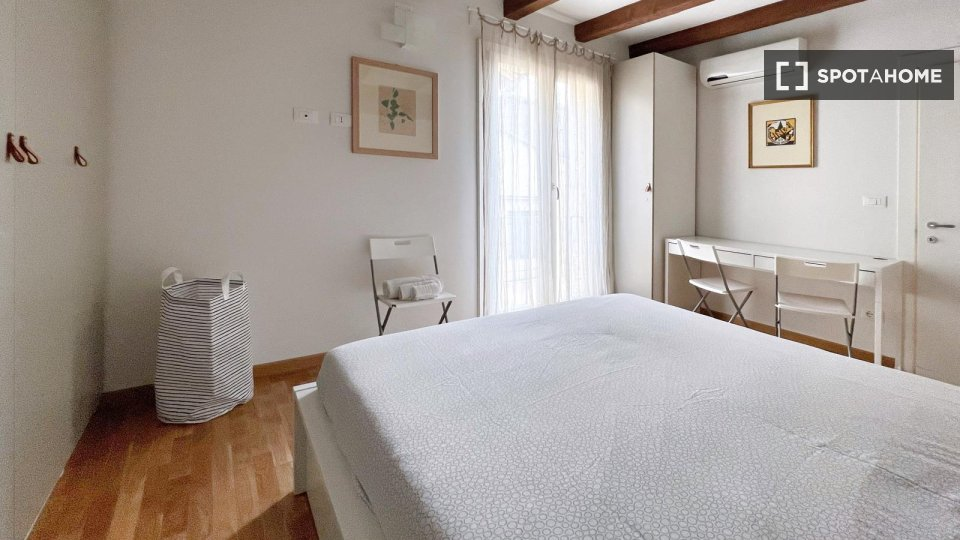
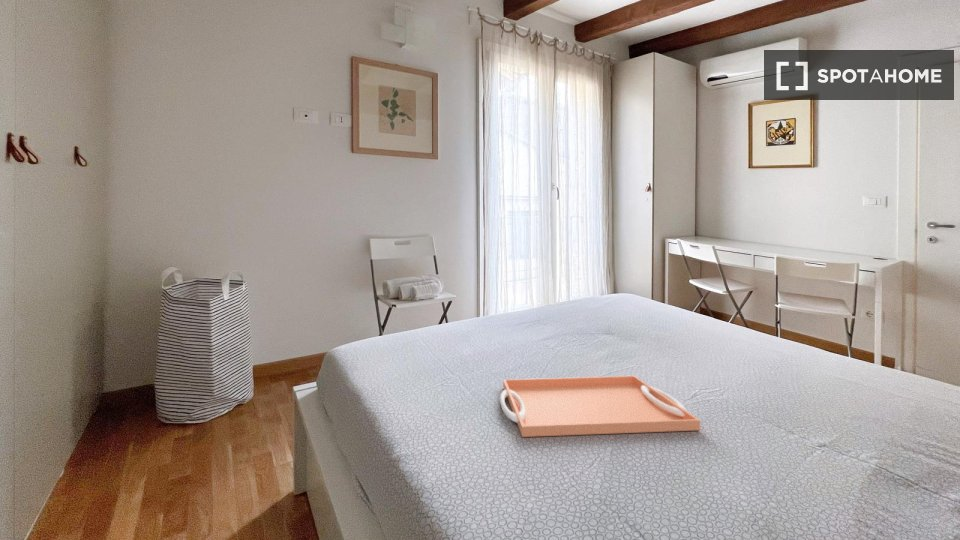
+ serving tray [499,375,701,438]
